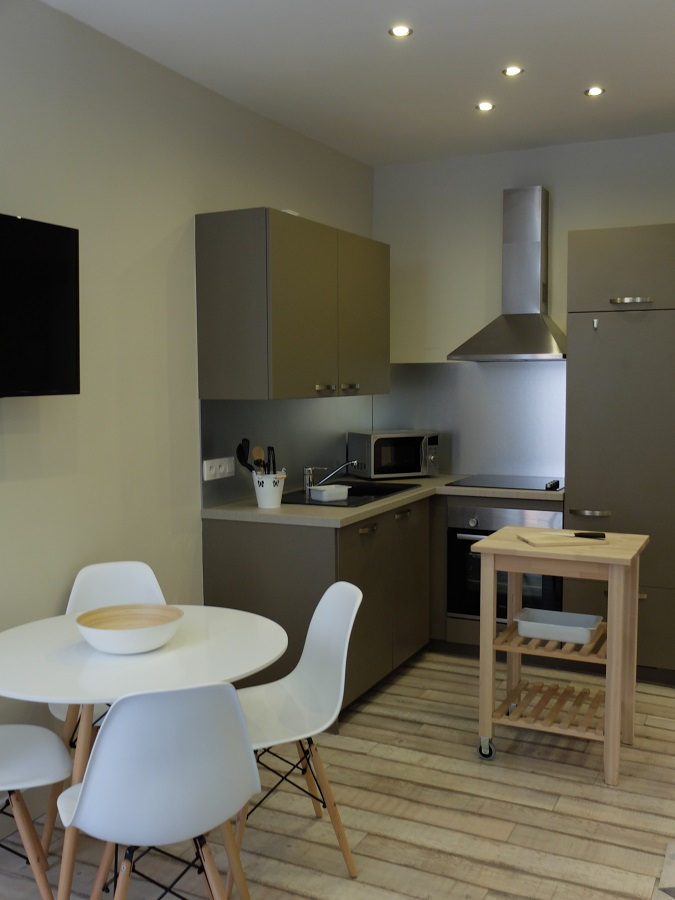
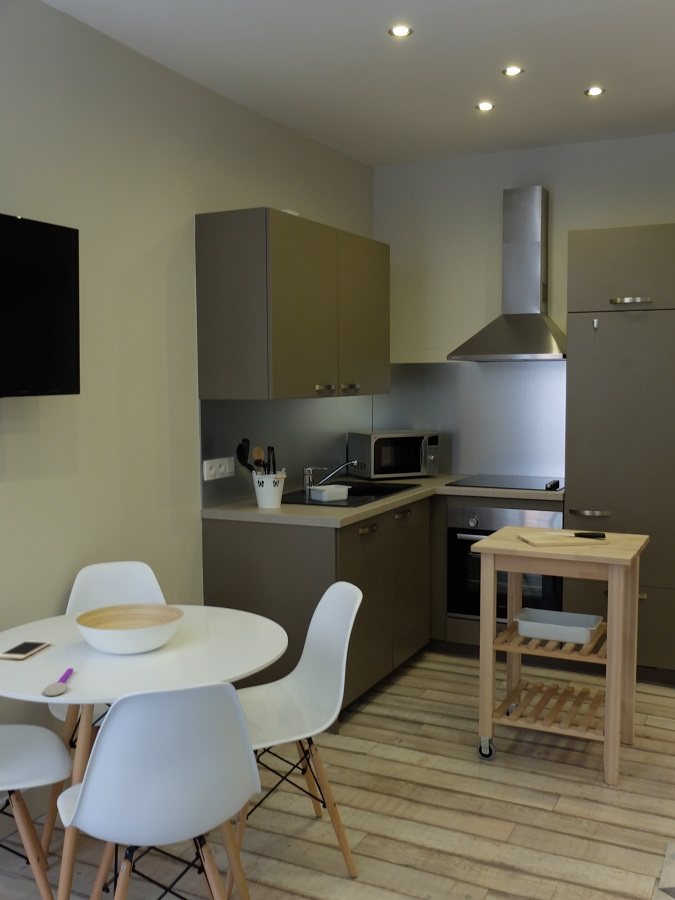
+ spoon [43,667,74,697]
+ cell phone [0,639,52,660]
